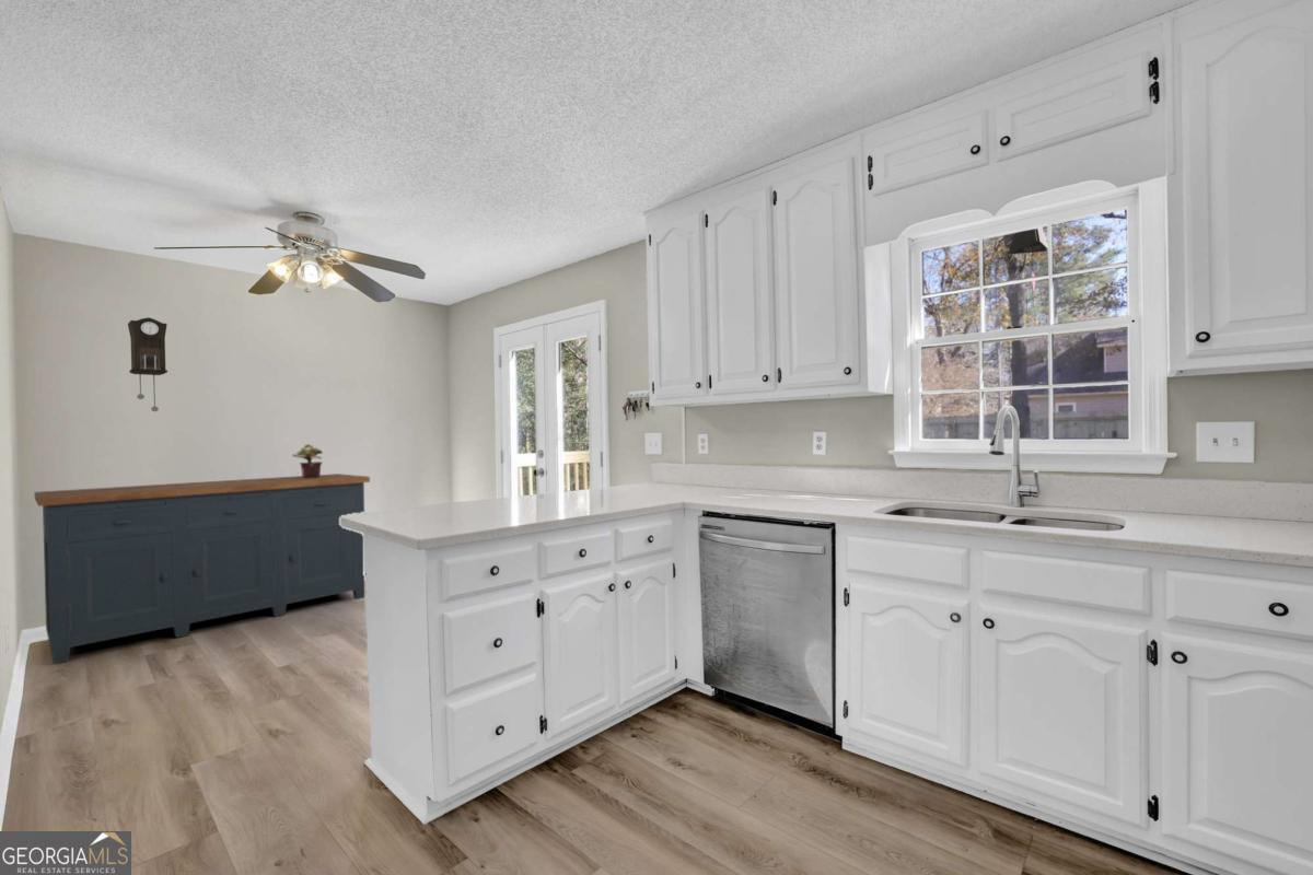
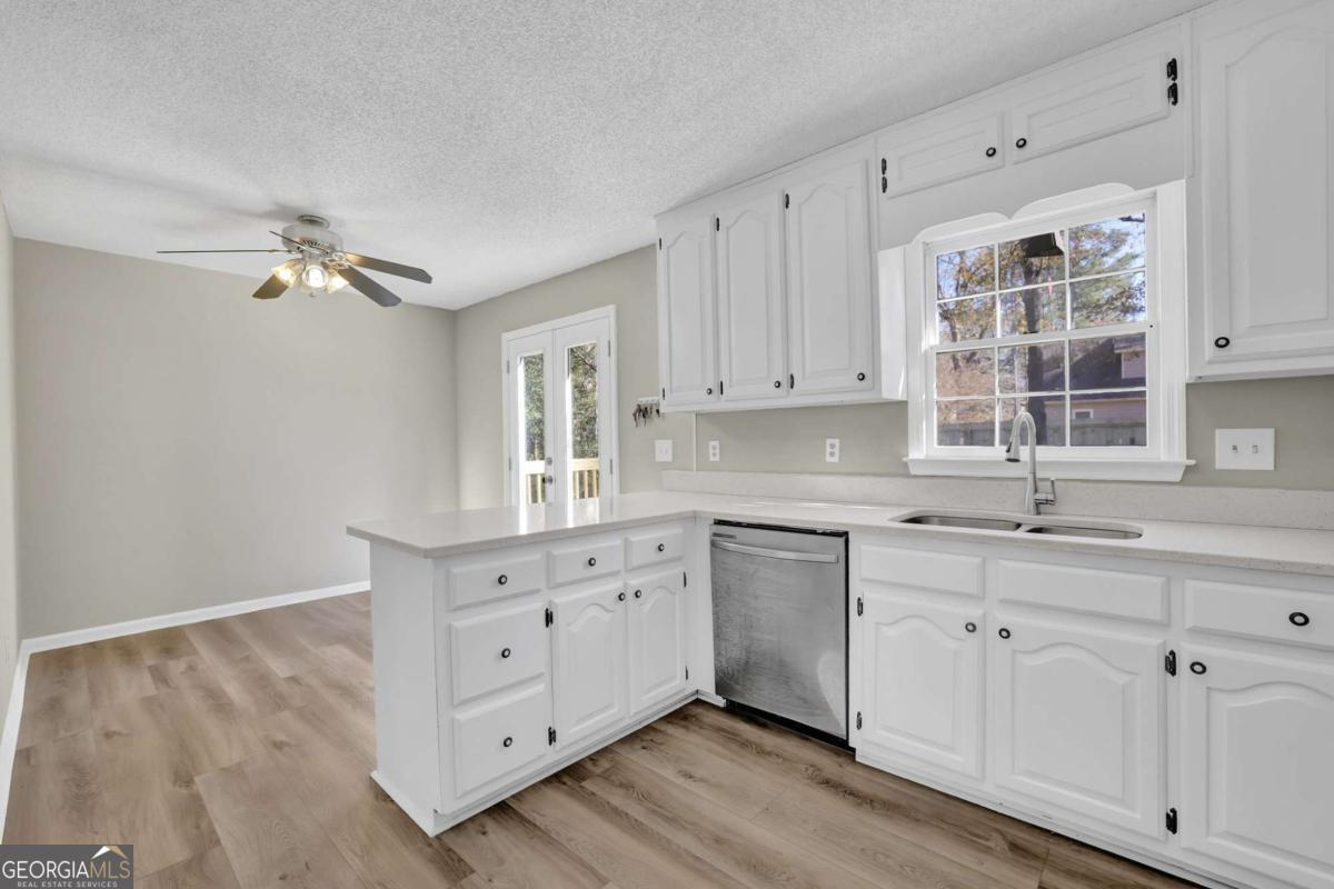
- potted plant [291,443,324,478]
- pendulum clock [127,316,169,412]
- sideboard [34,472,371,665]
